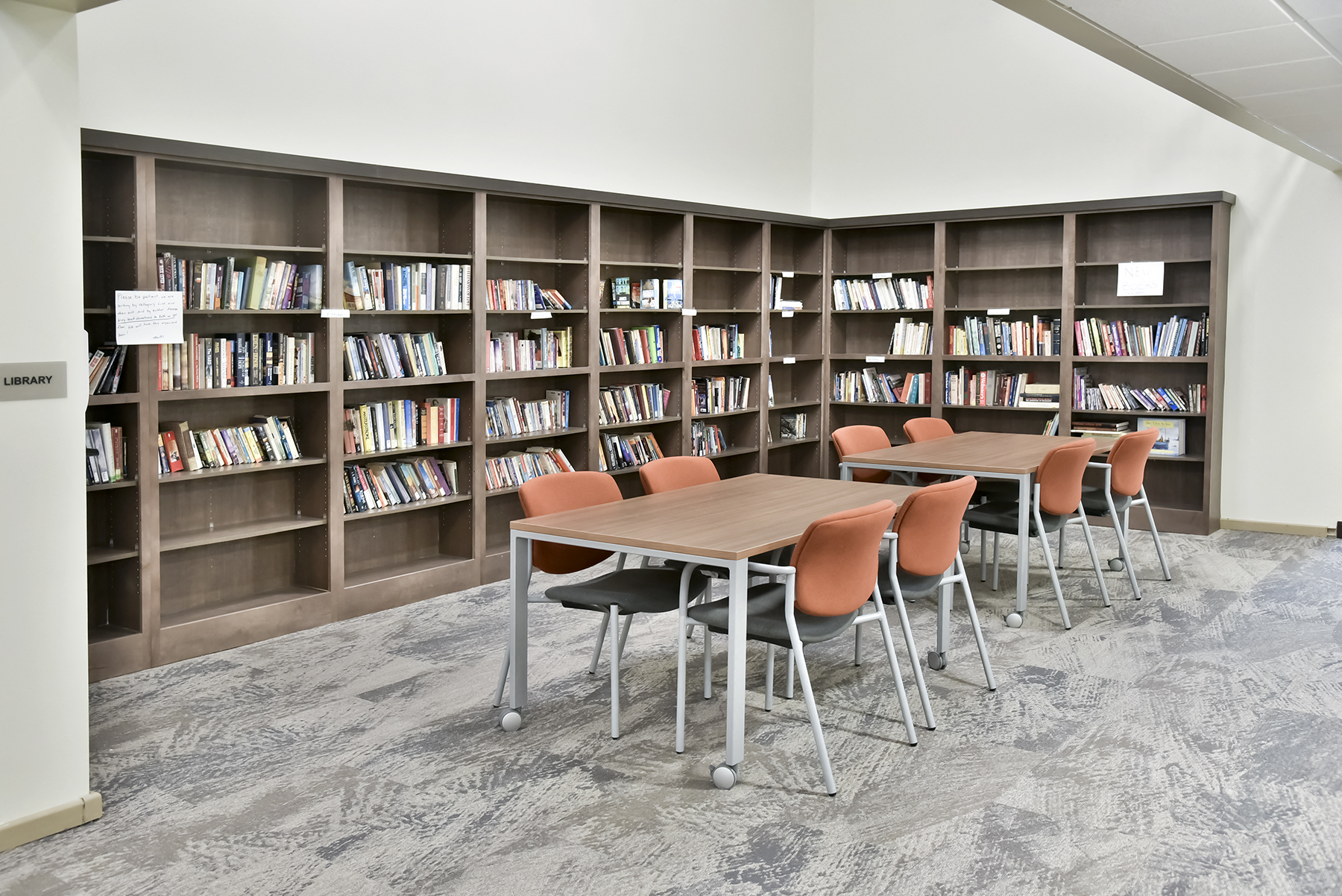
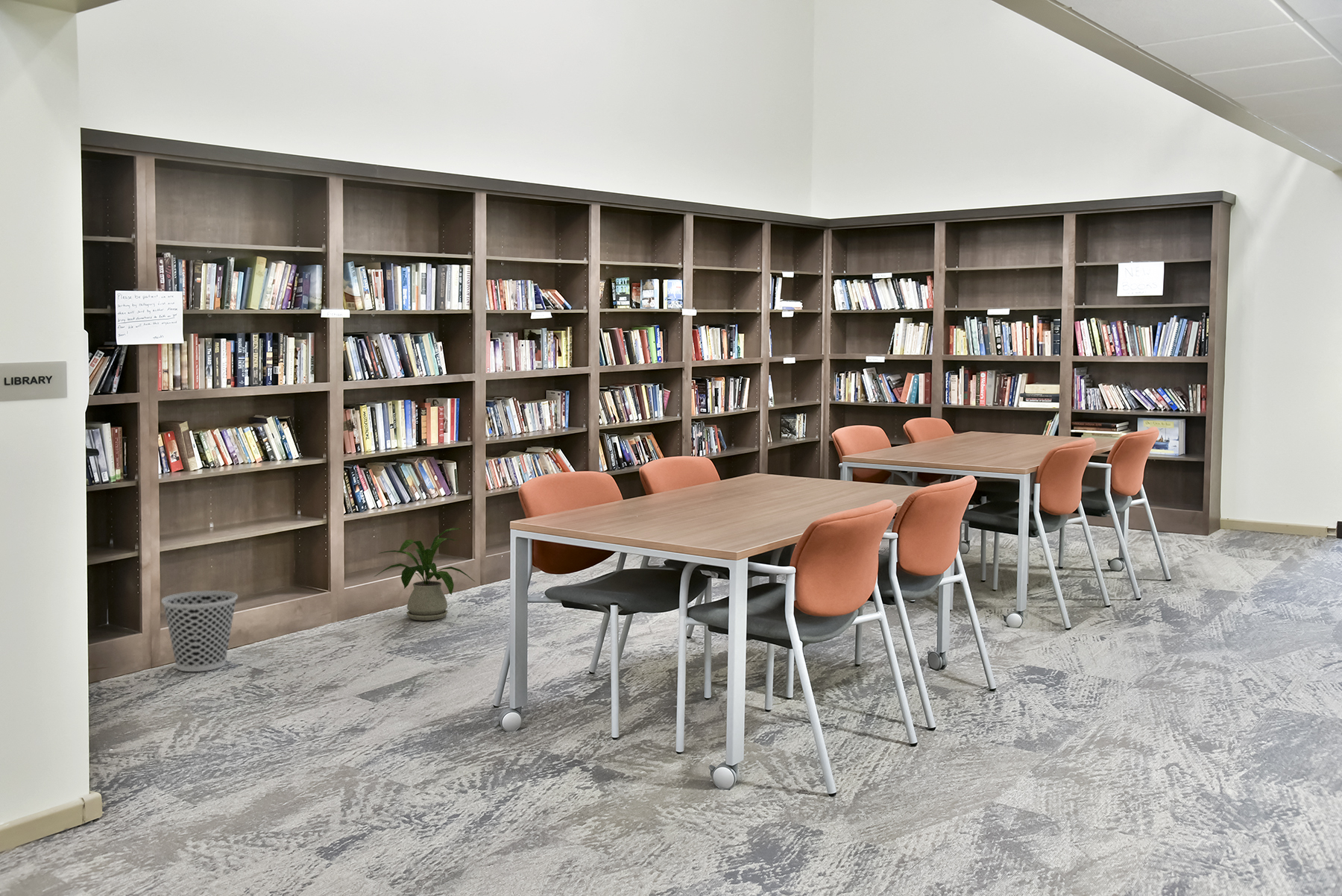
+ wastebasket [161,590,239,672]
+ house plant [374,528,476,621]
